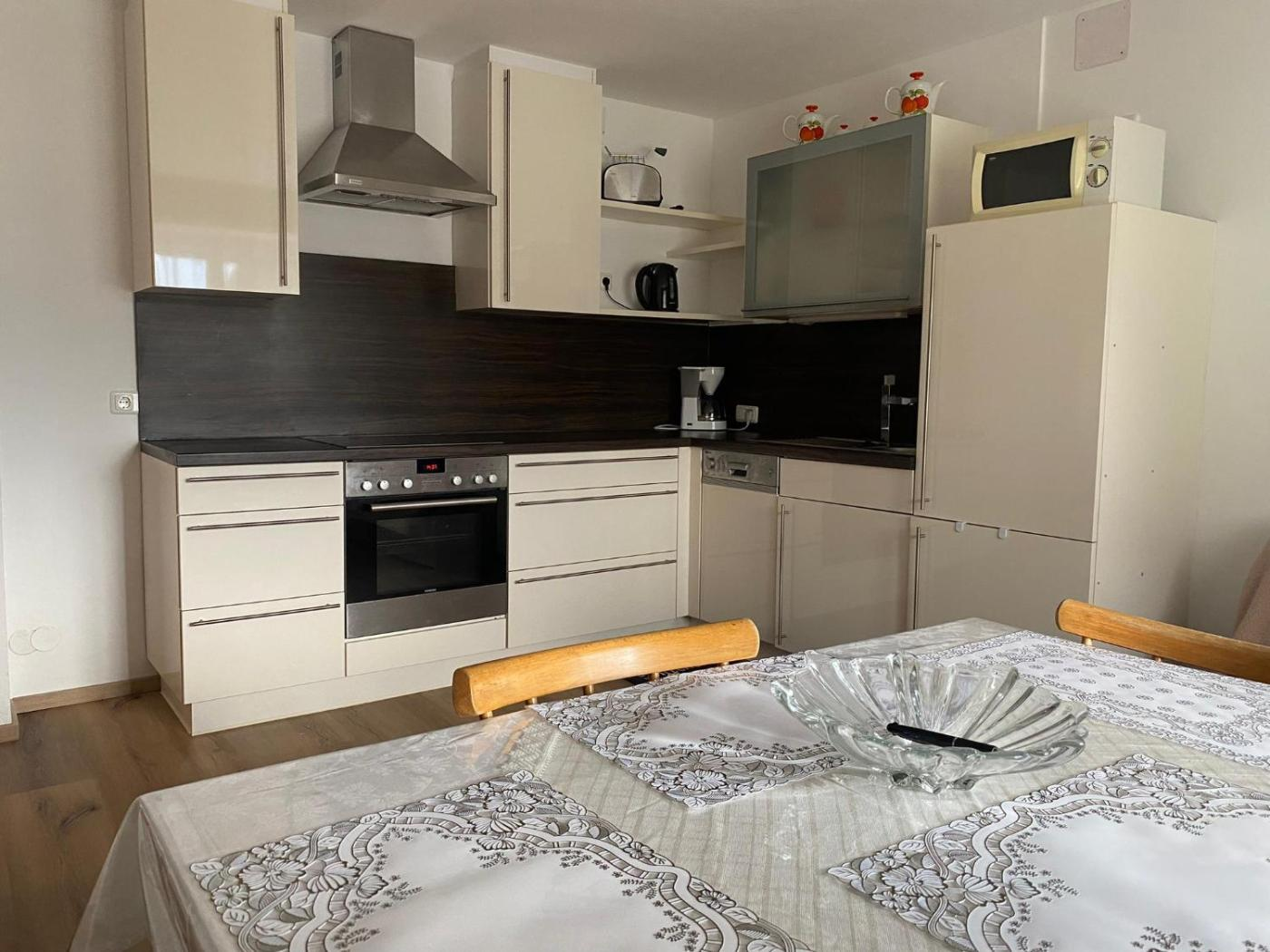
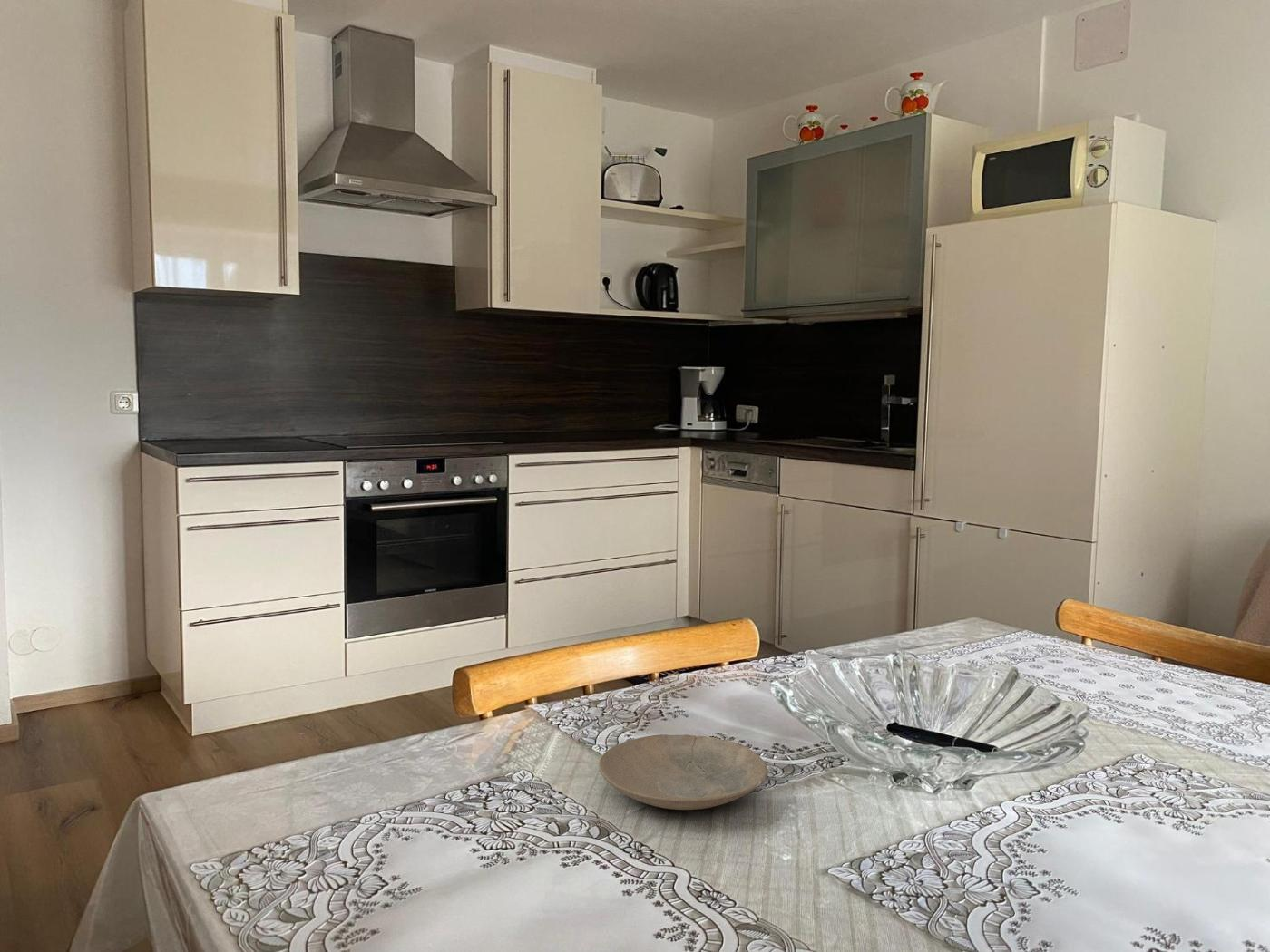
+ plate [598,733,769,811]
